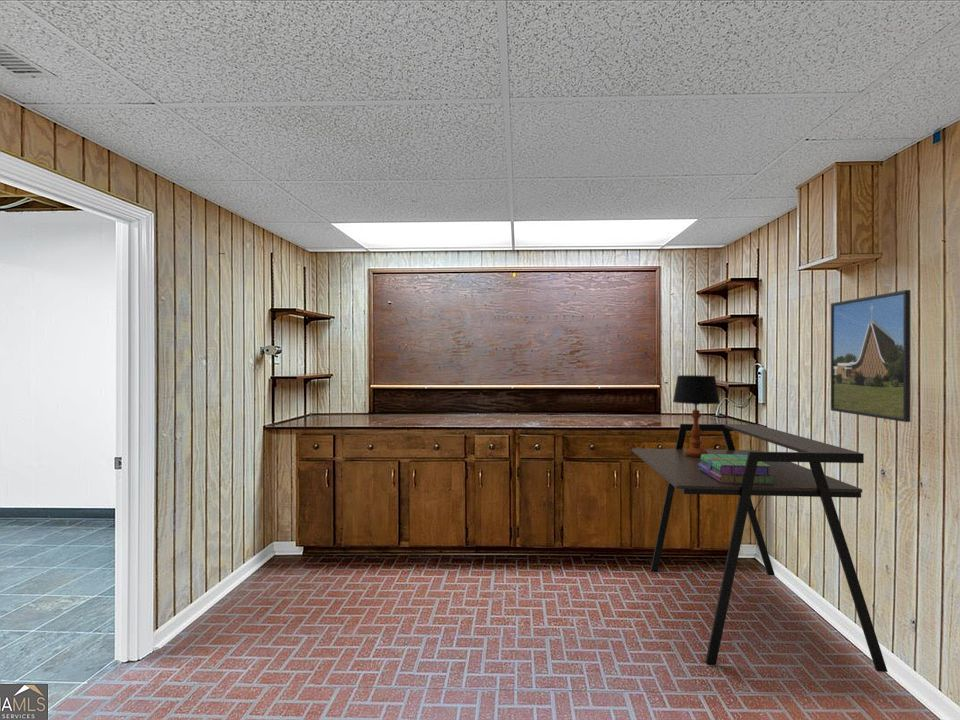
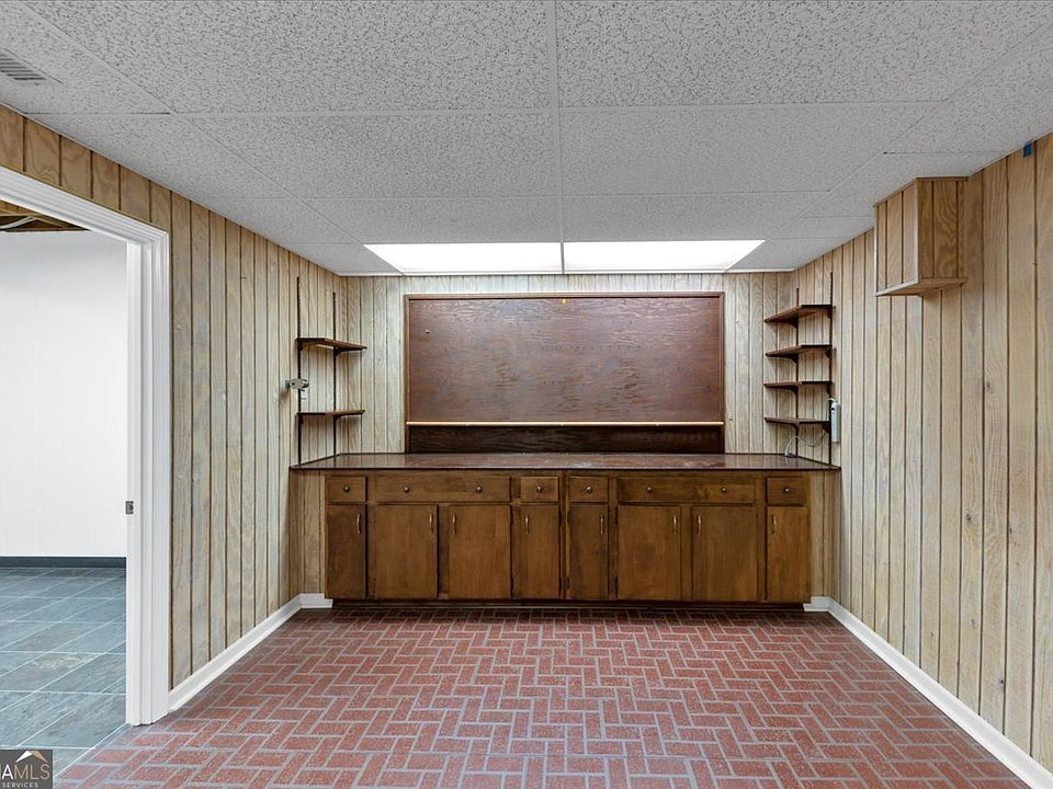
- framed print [830,289,911,423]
- stack of books [698,454,774,484]
- desk [631,423,889,673]
- table lamp [672,374,721,457]
